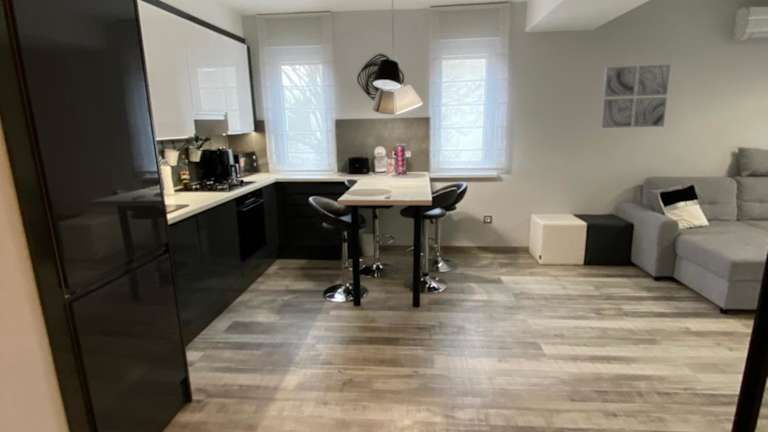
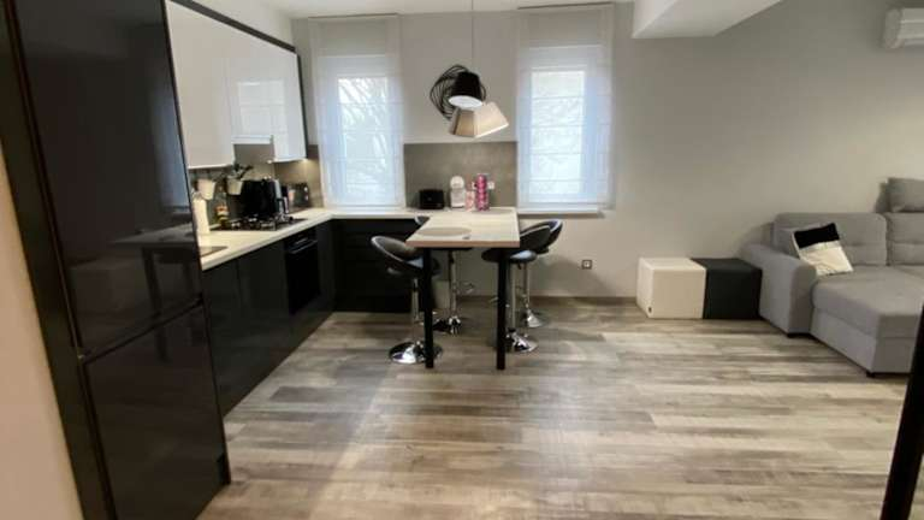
- wall art [600,64,671,129]
